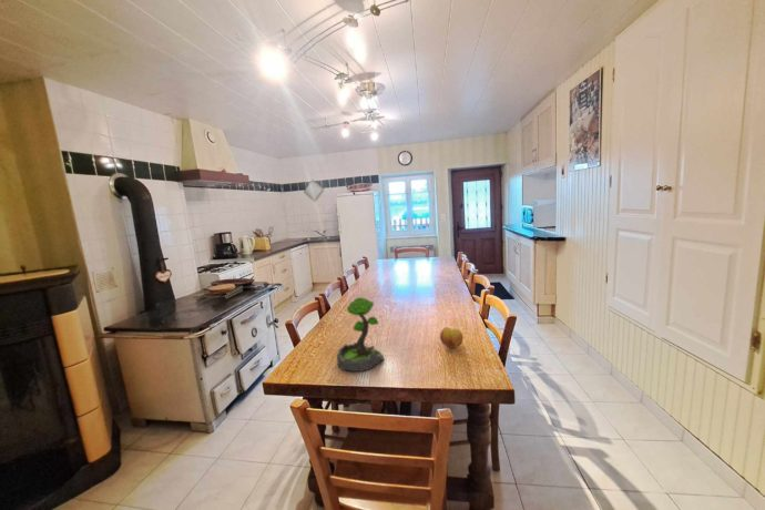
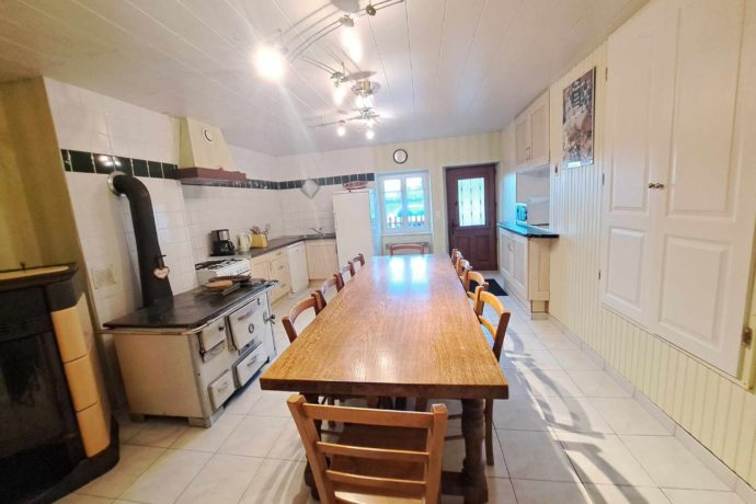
- fruit [439,326,465,349]
- plant [336,296,385,373]
